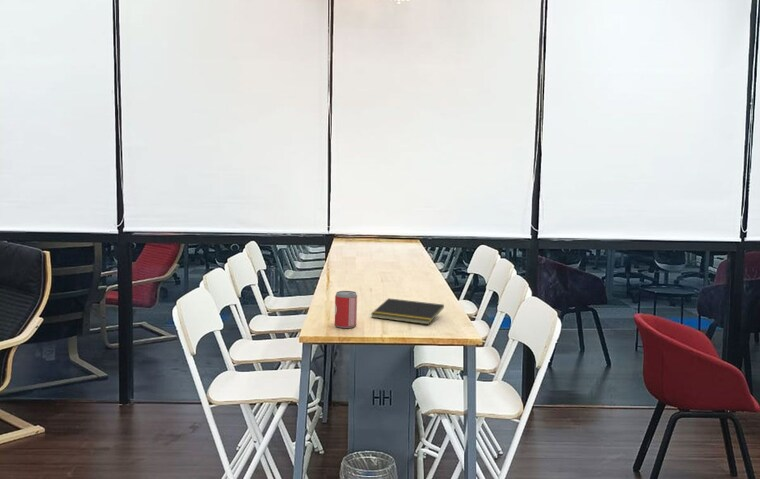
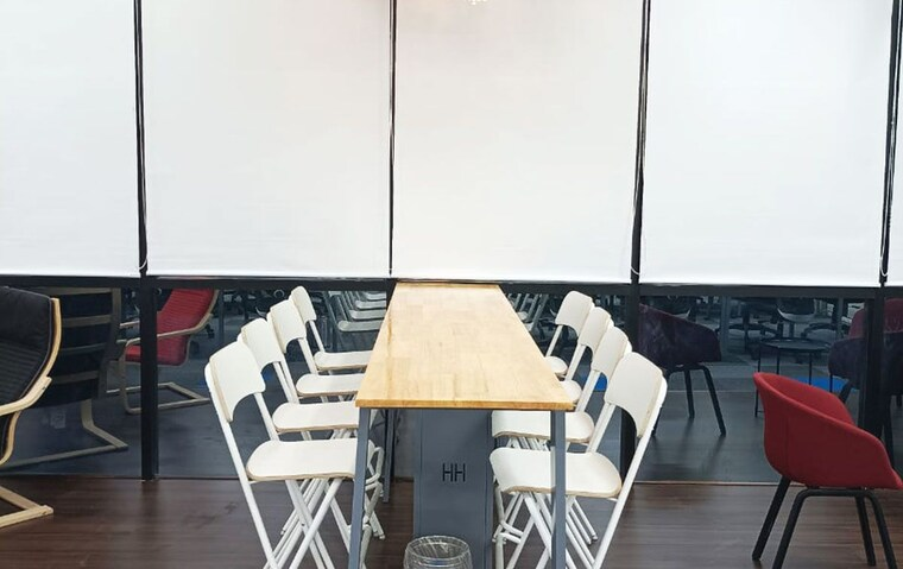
- notepad [370,297,445,326]
- beer can [334,290,358,329]
